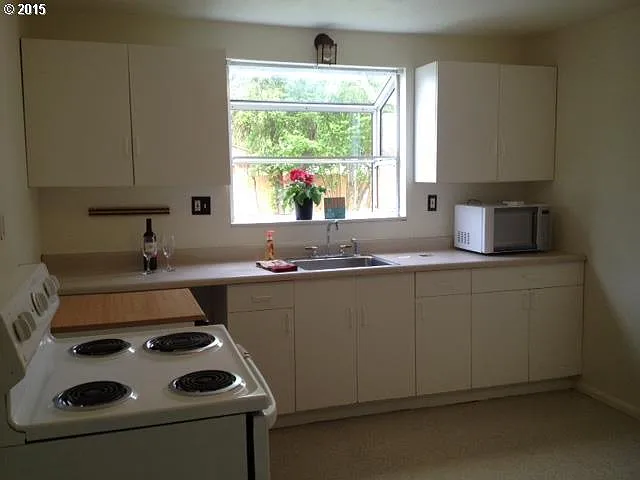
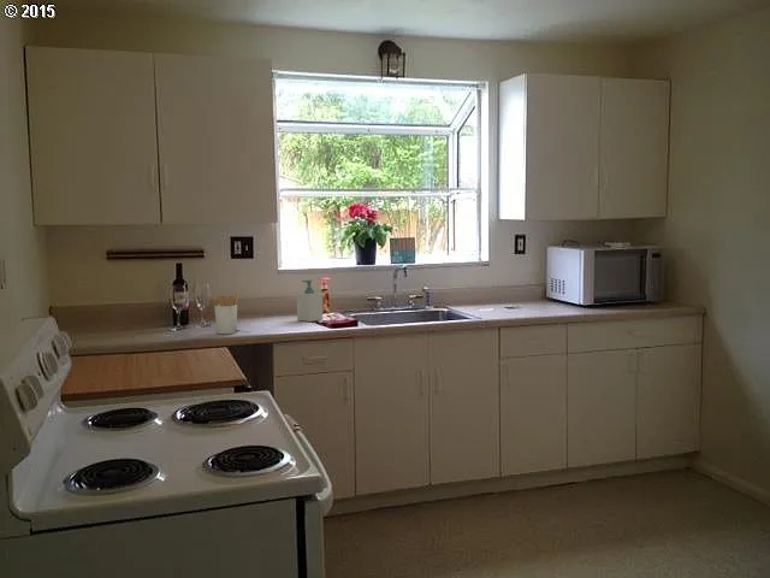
+ soap bottle [296,278,324,323]
+ utensil holder [209,290,241,335]
